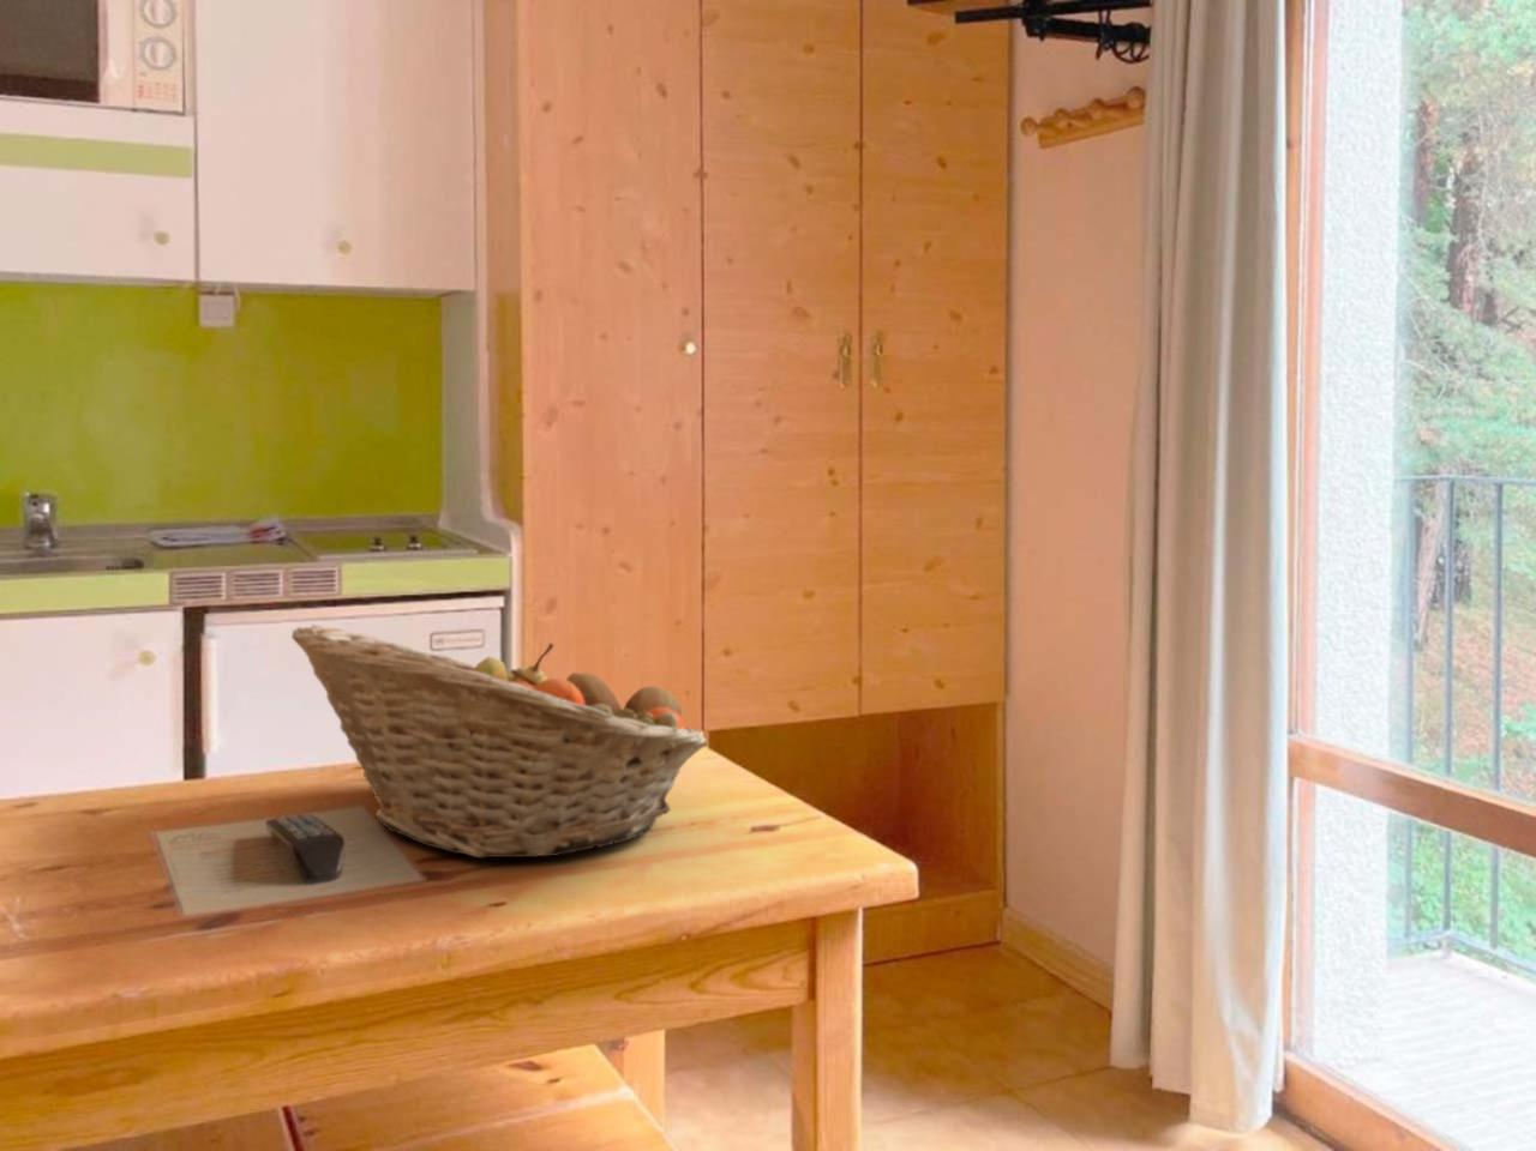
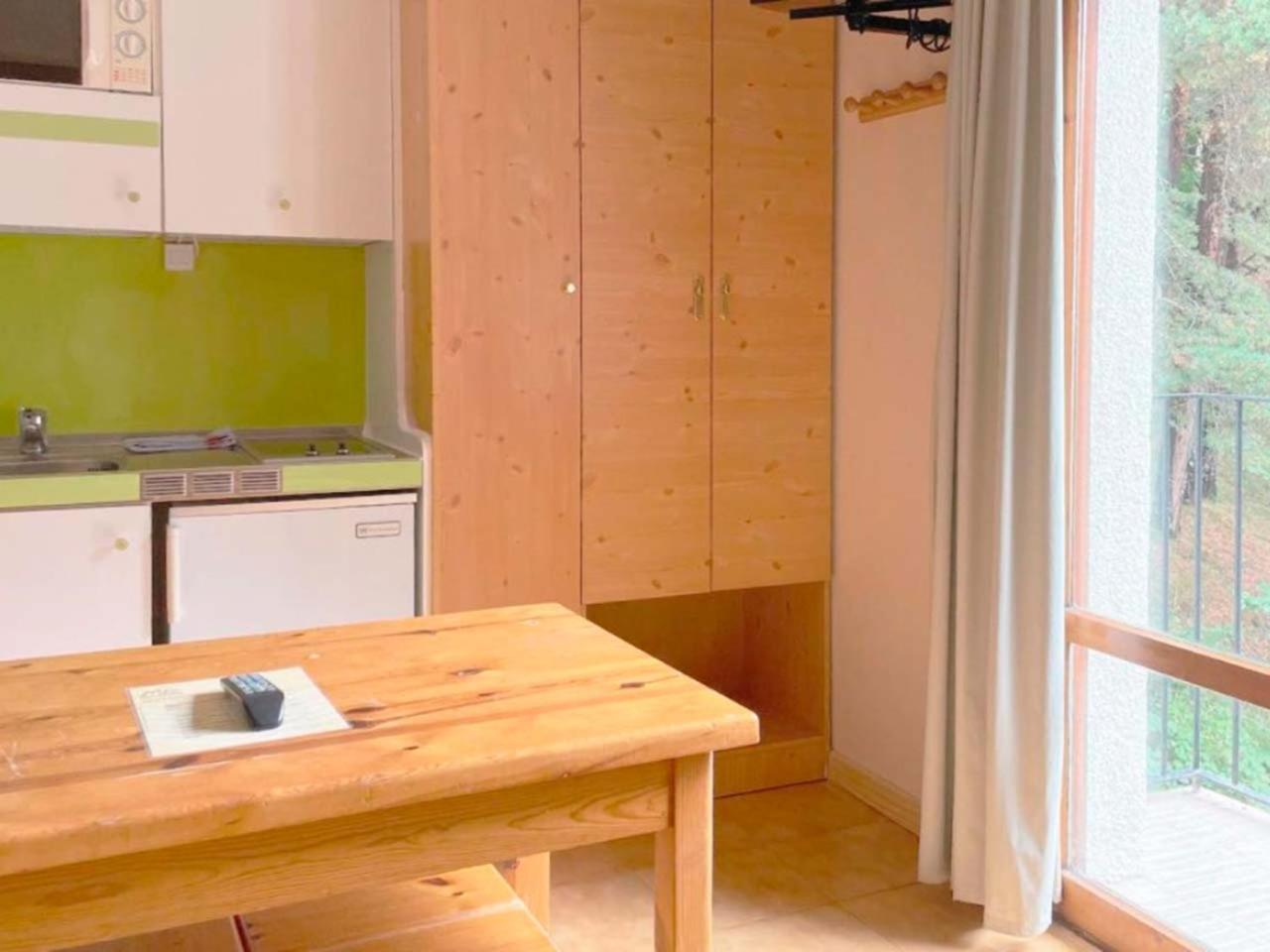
- fruit basket [290,624,709,860]
